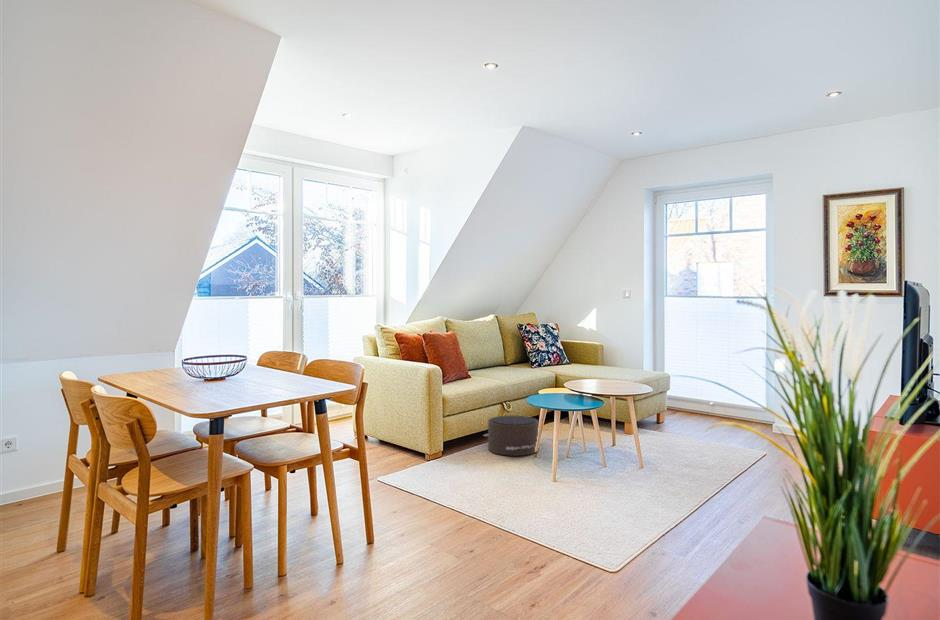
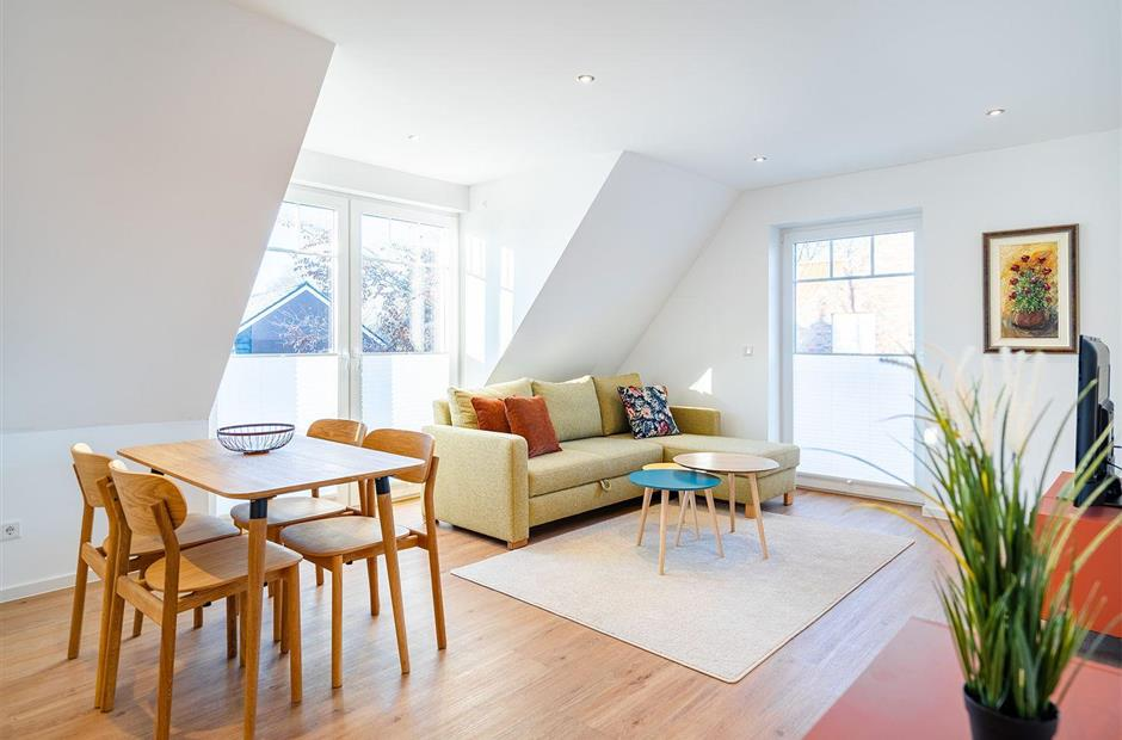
- pouf [482,415,540,457]
